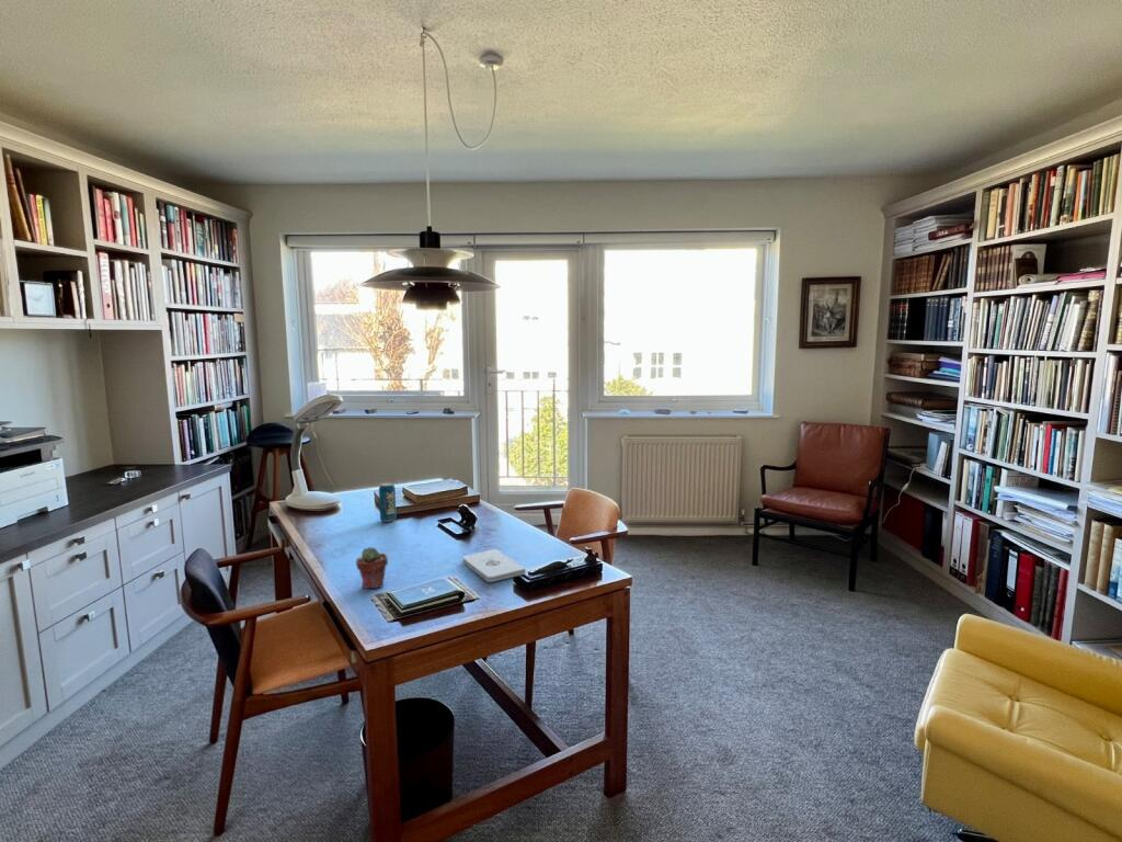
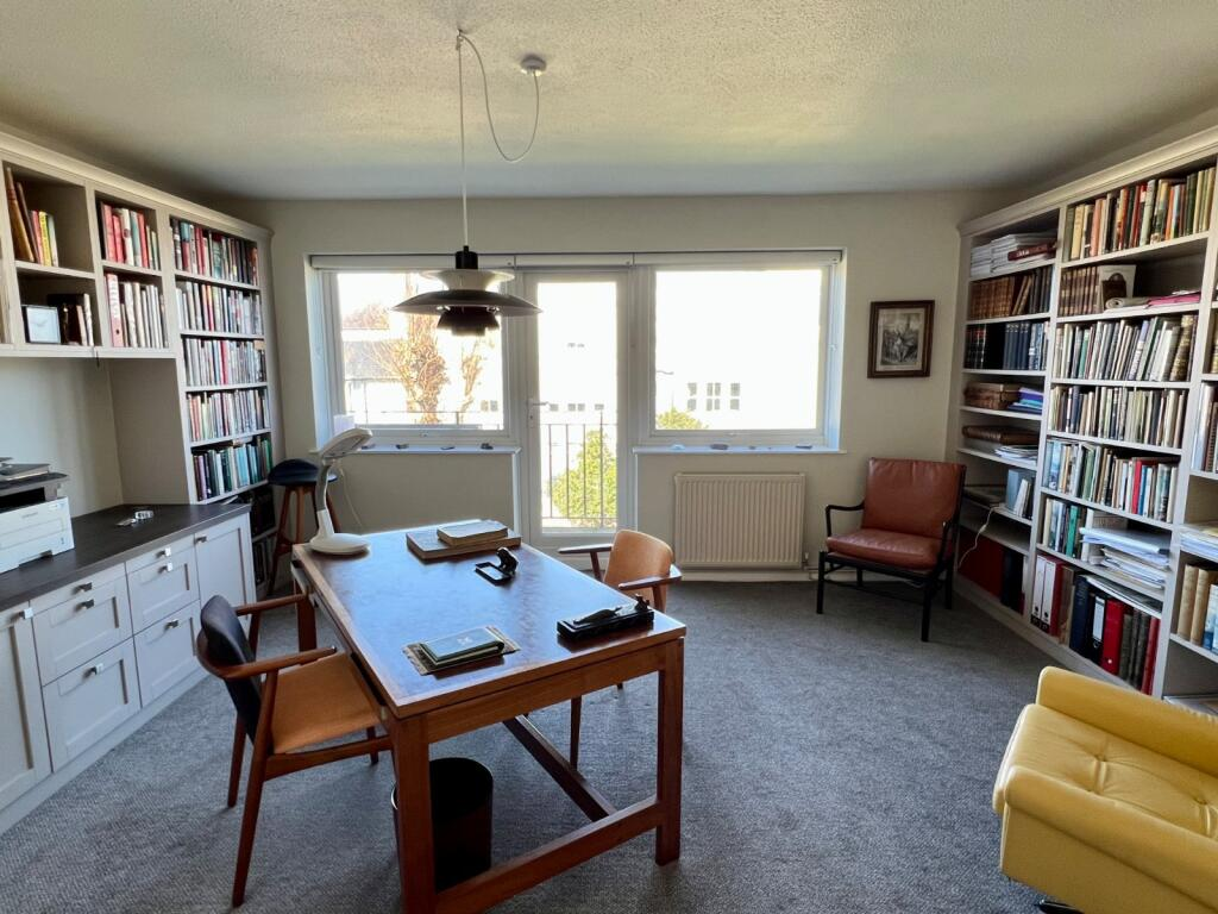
- beverage can [378,481,398,523]
- potted succulent [355,546,389,590]
- notepad [461,548,527,583]
